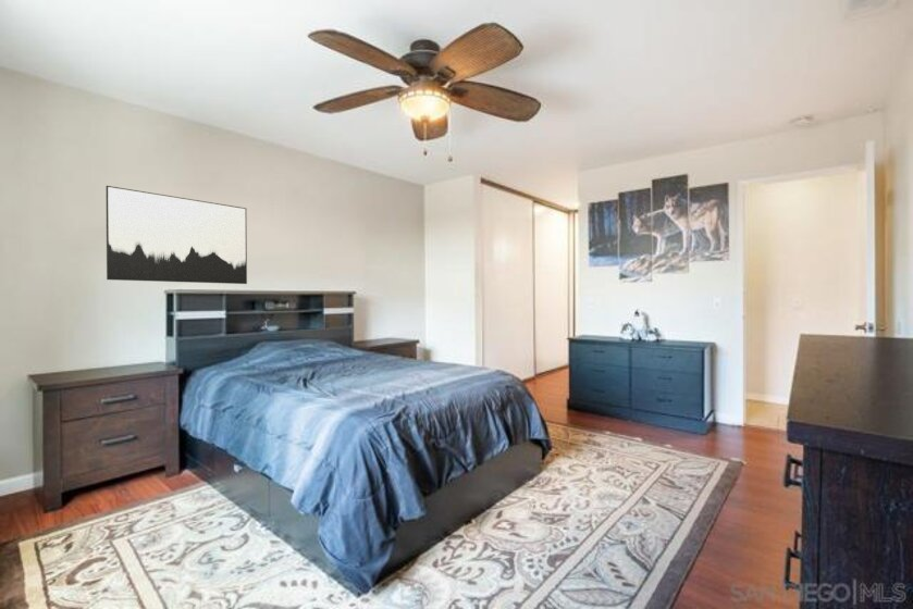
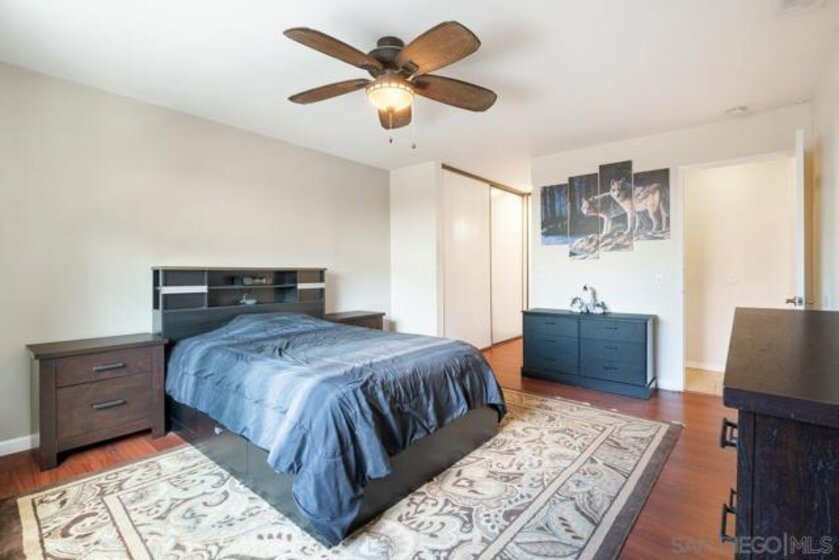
- wall art [104,185,248,285]
